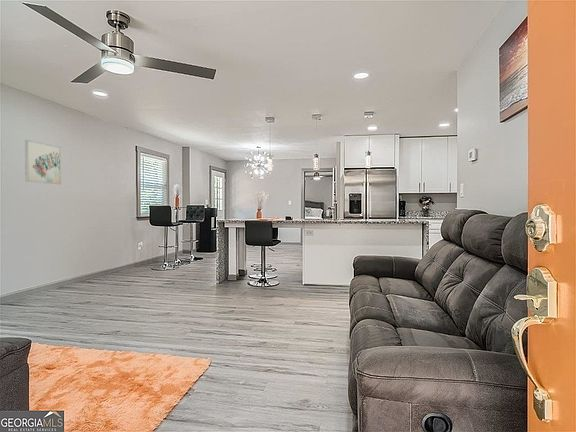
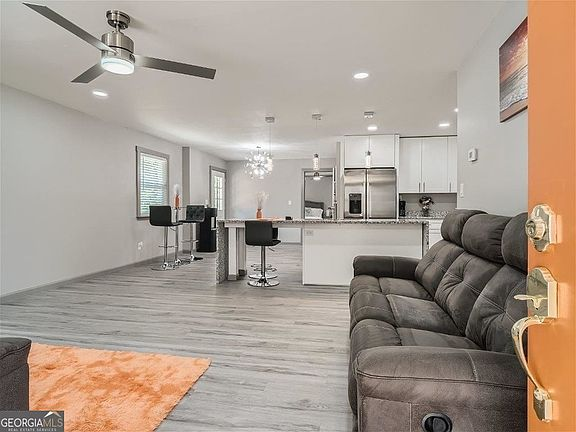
- wall art [24,139,62,185]
